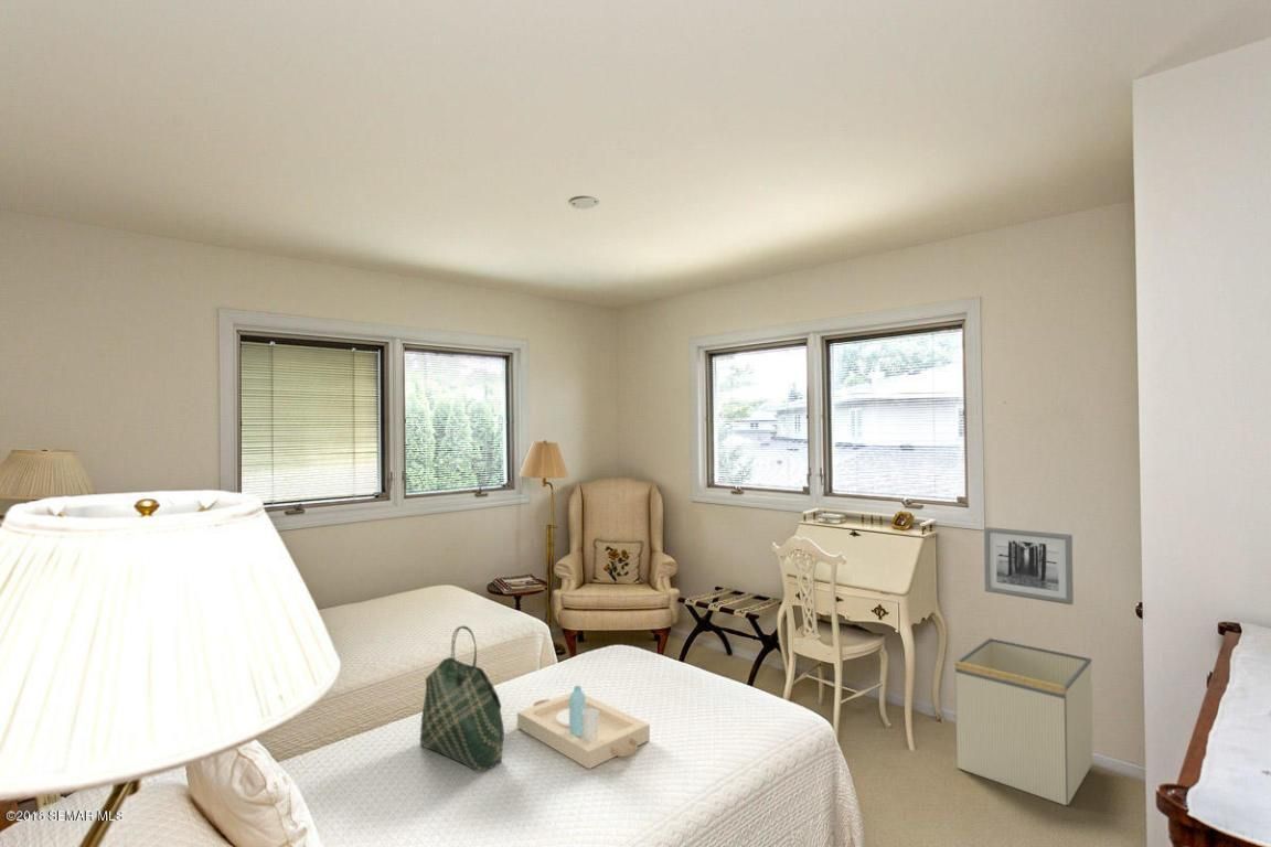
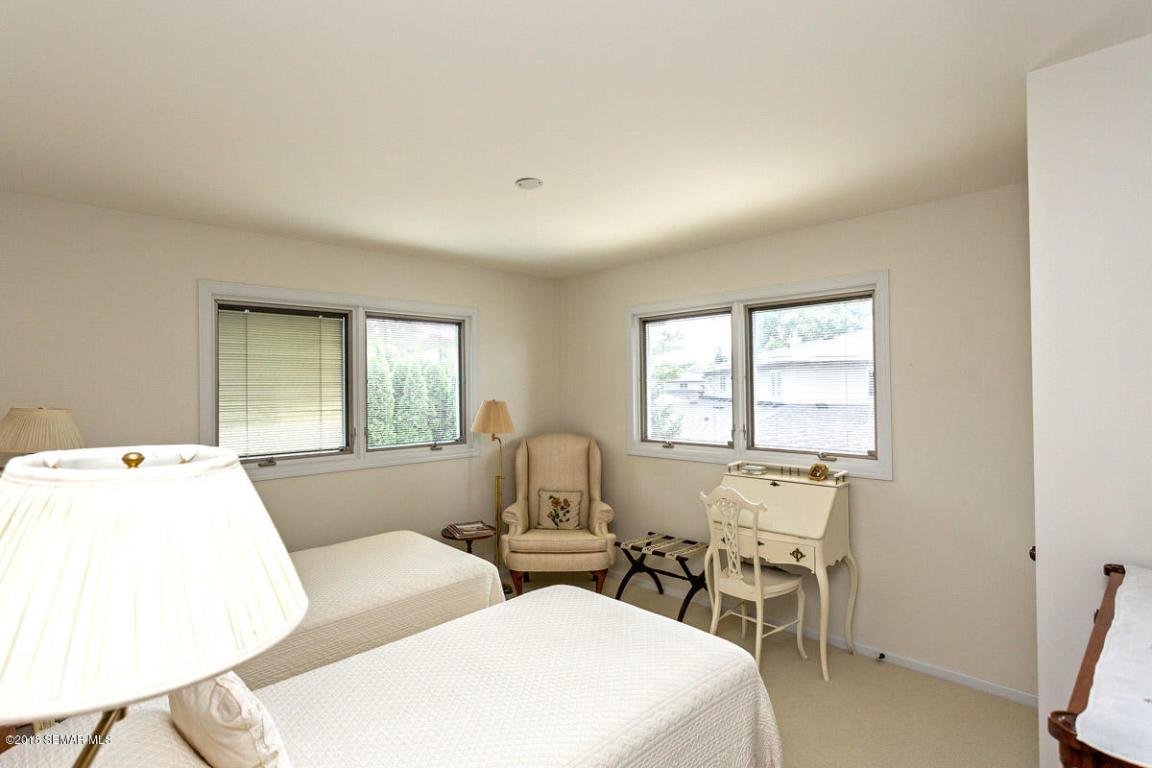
- tote bag [419,625,505,774]
- serving tray [516,685,651,770]
- wall art [983,526,1075,605]
- storage bin [954,637,1094,806]
